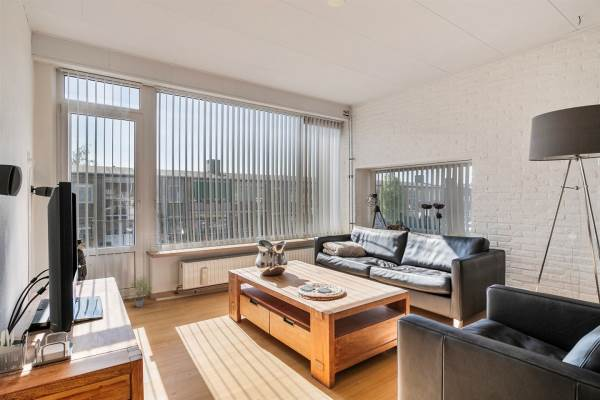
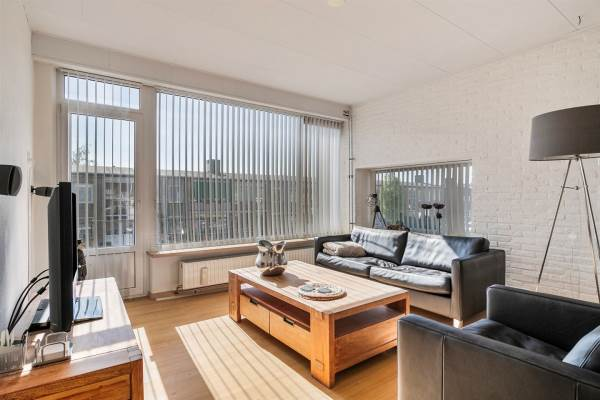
- potted plant [126,275,154,308]
